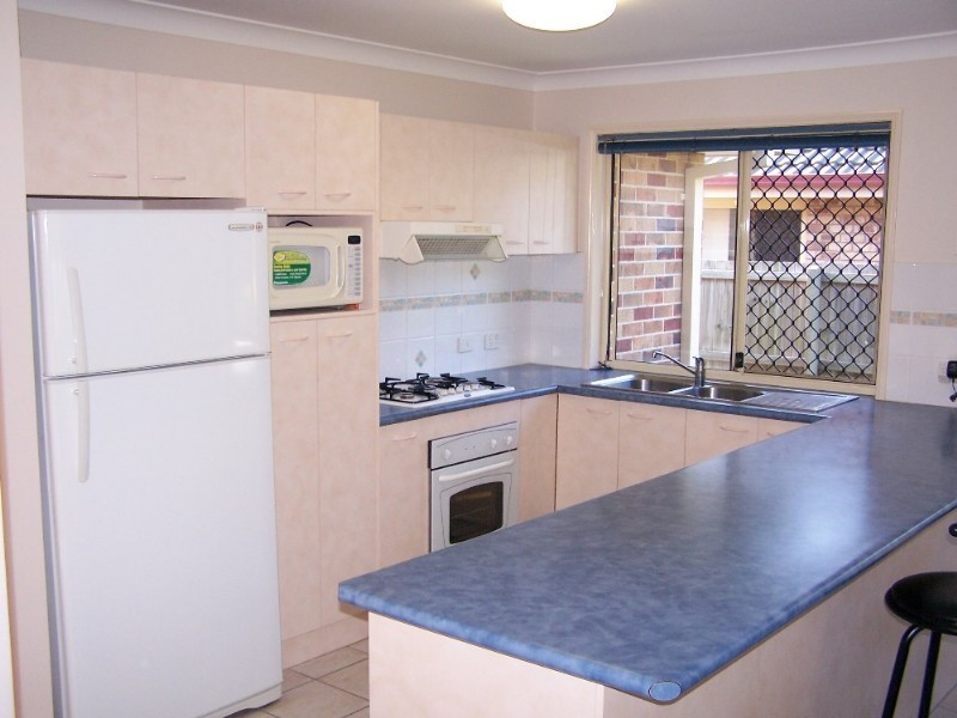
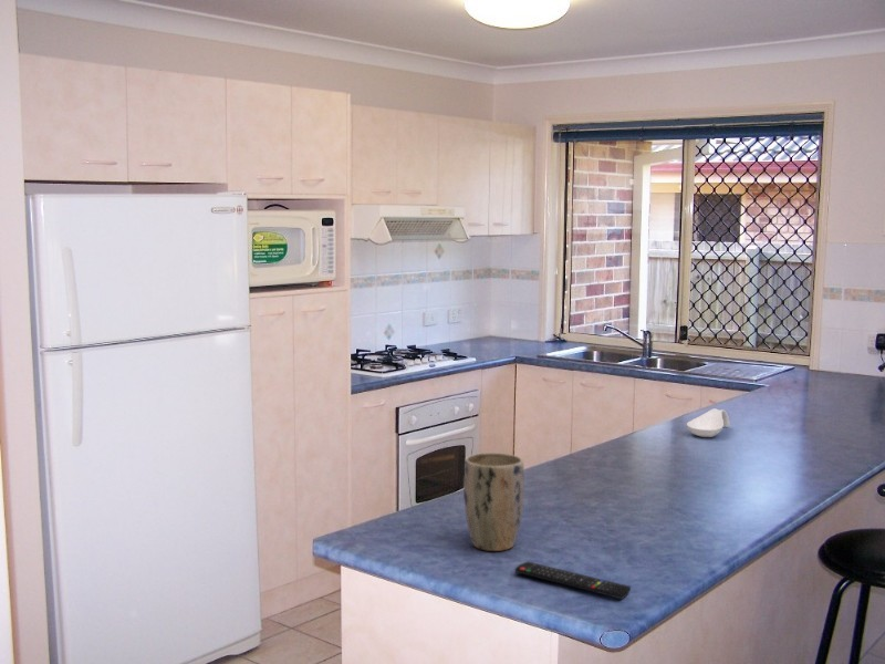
+ remote control [514,561,632,600]
+ spoon rest [686,407,731,438]
+ plant pot [462,452,524,552]
